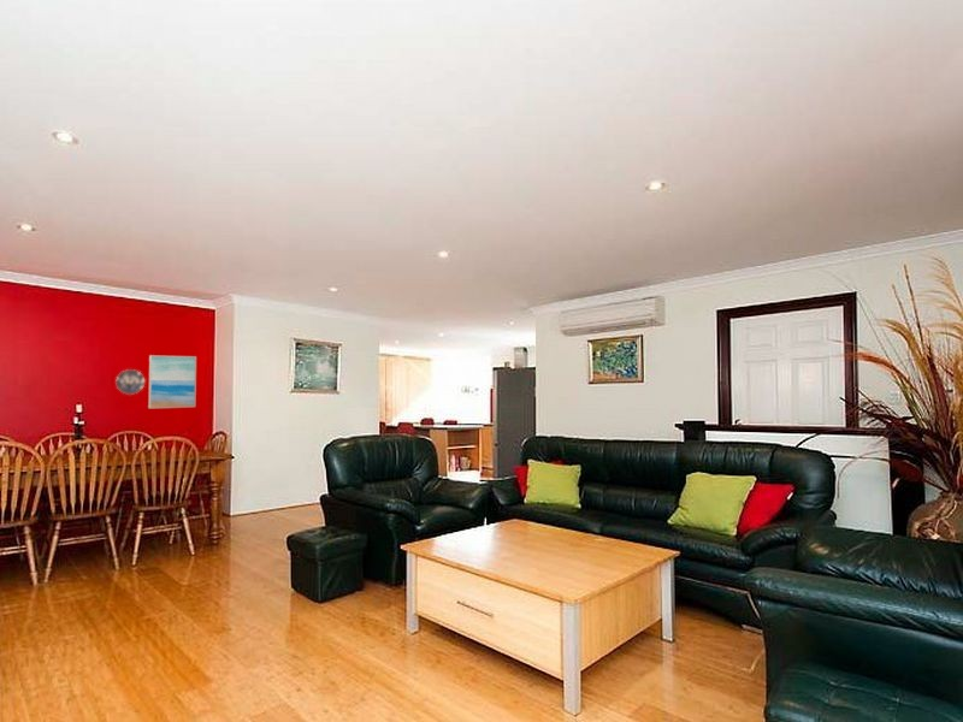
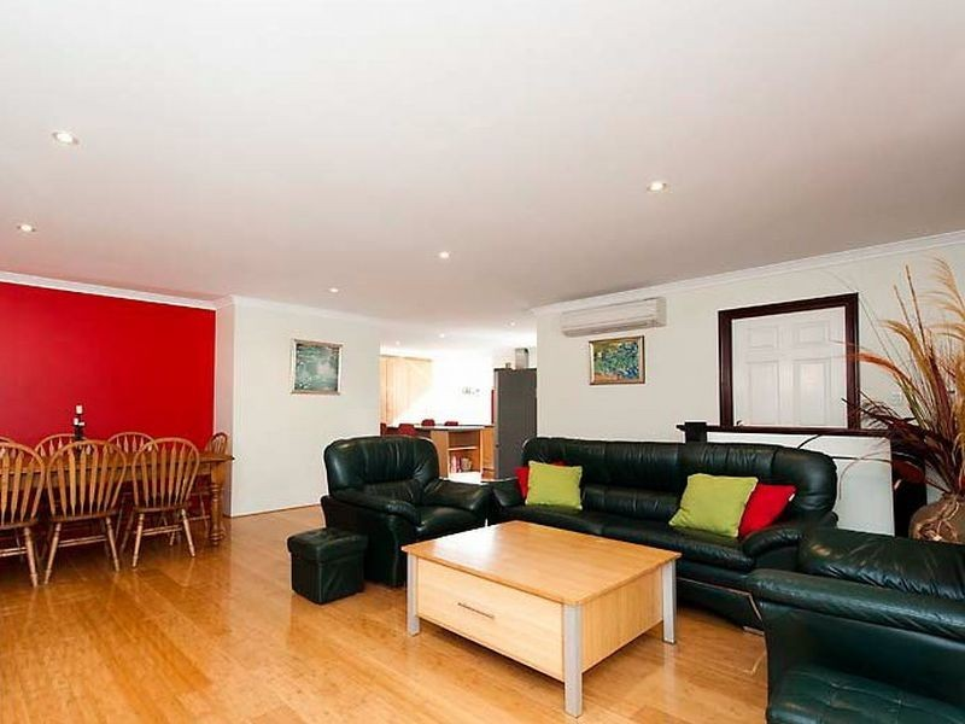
- plate [114,368,146,396]
- wall art [147,354,197,409]
